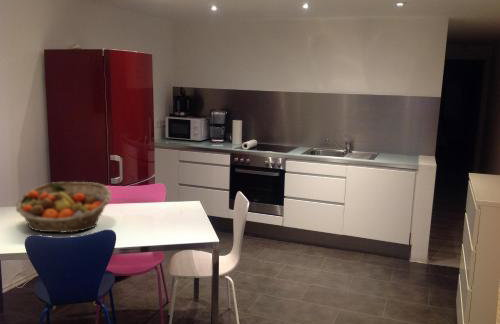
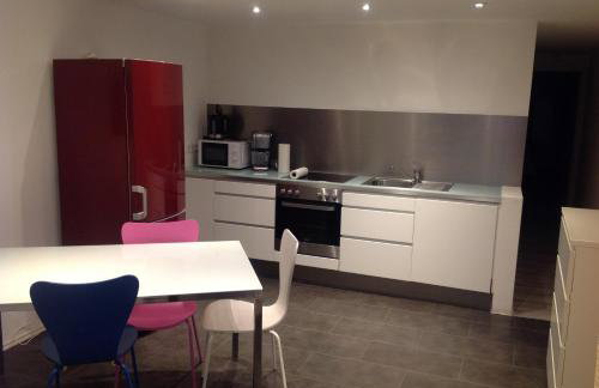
- fruit basket [15,181,112,234]
